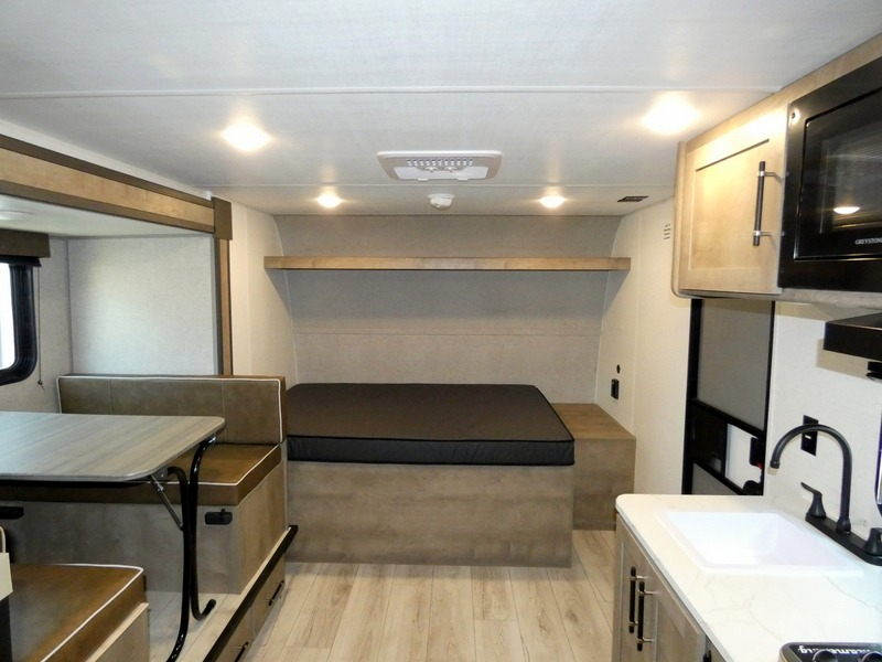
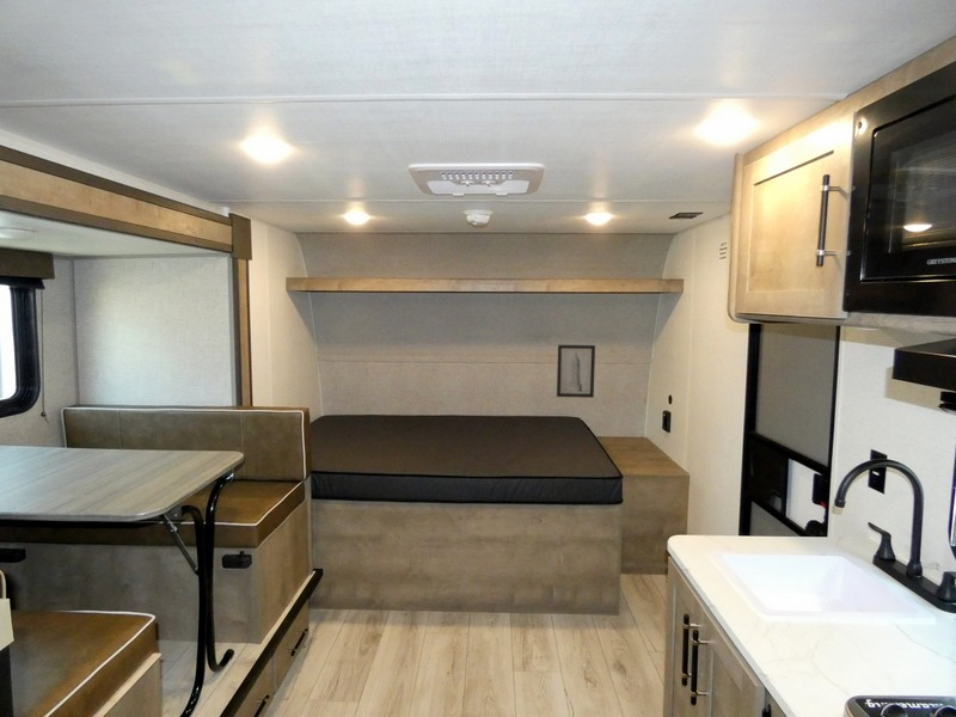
+ wall art [556,344,596,399]
